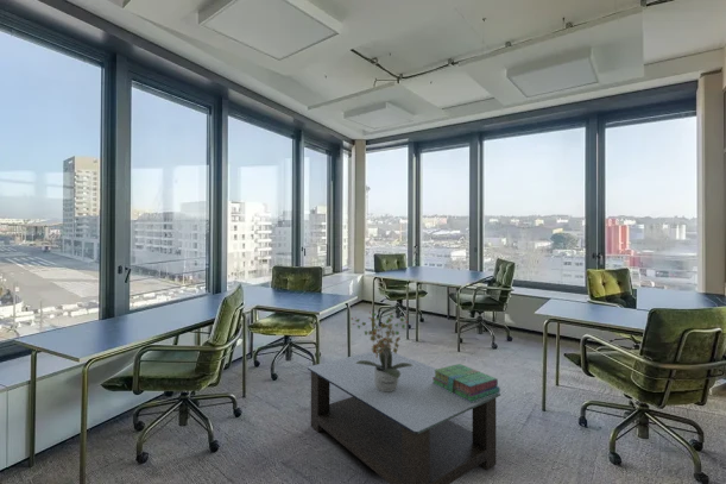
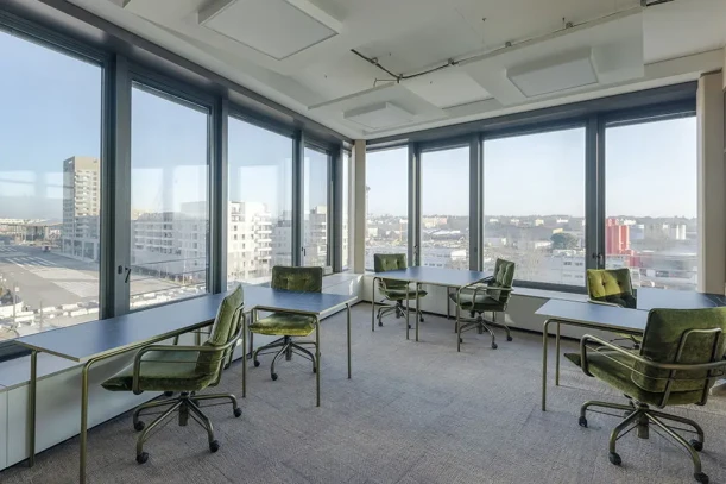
- potted plant [351,310,415,391]
- stack of books [431,363,501,402]
- coffee table [307,351,501,484]
